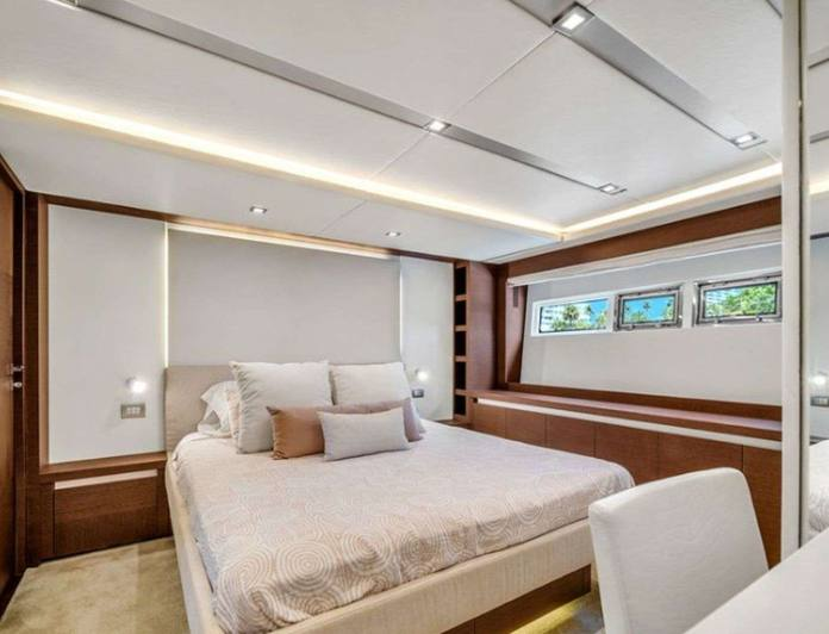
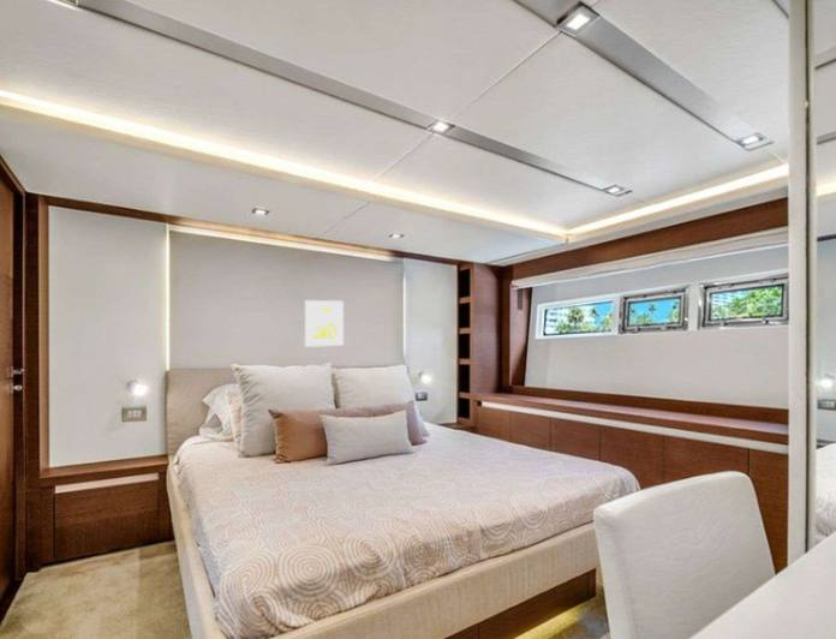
+ wall art [304,299,345,348]
